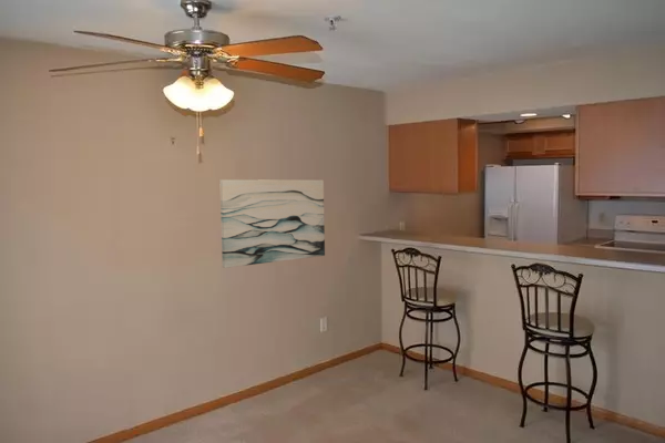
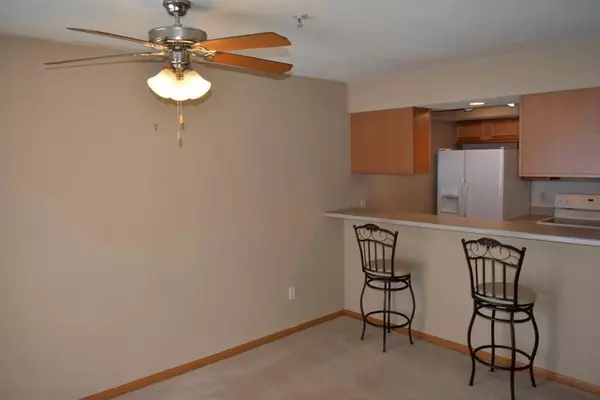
- wall art [218,178,326,269]
